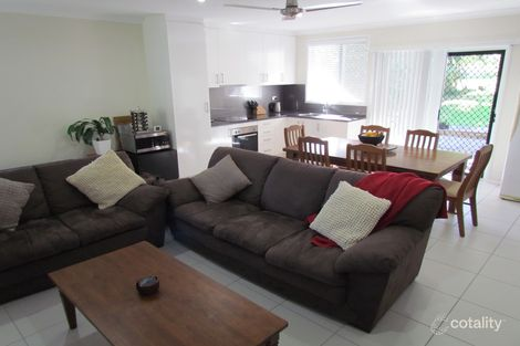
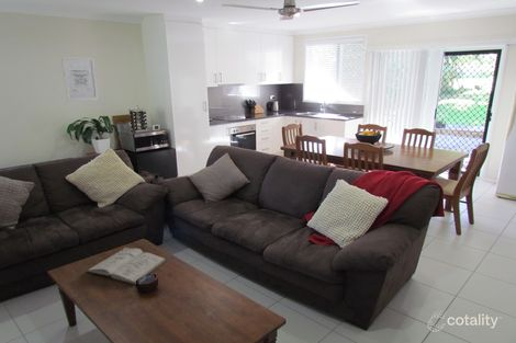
+ wall art [60,56,100,102]
+ book [86,245,168,286]
